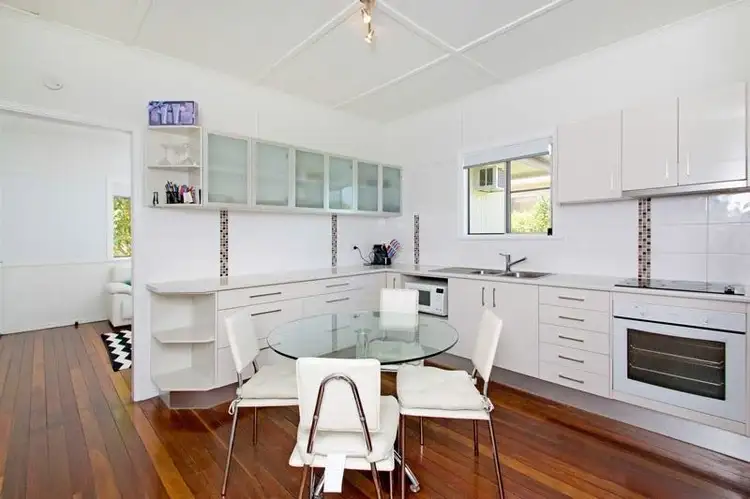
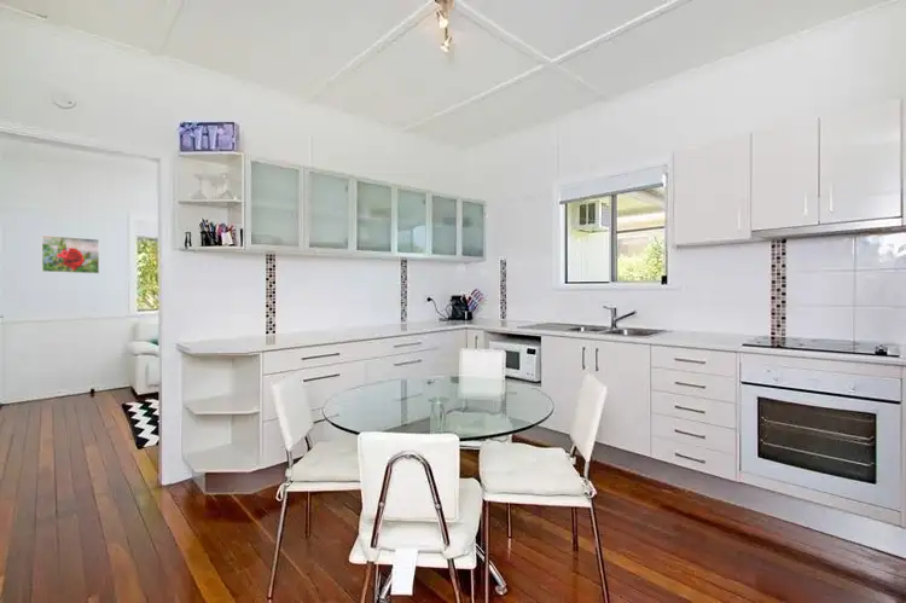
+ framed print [41,234,100,274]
